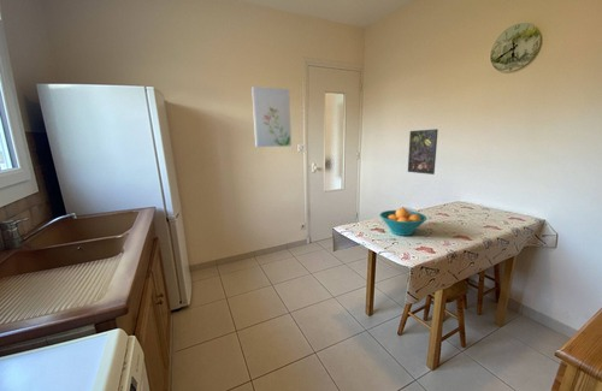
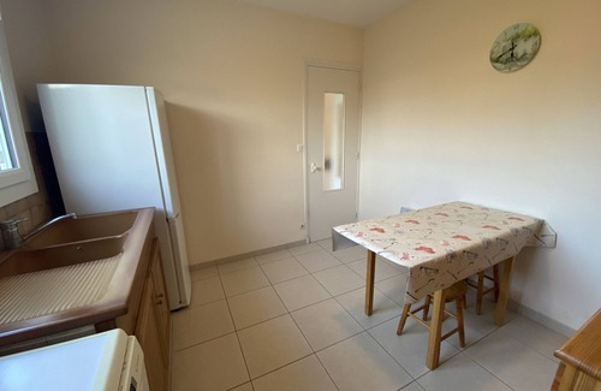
- wall art [250,85,293,148]
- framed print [407,128,439,176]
- fruit bowl [378,207,427,237]
